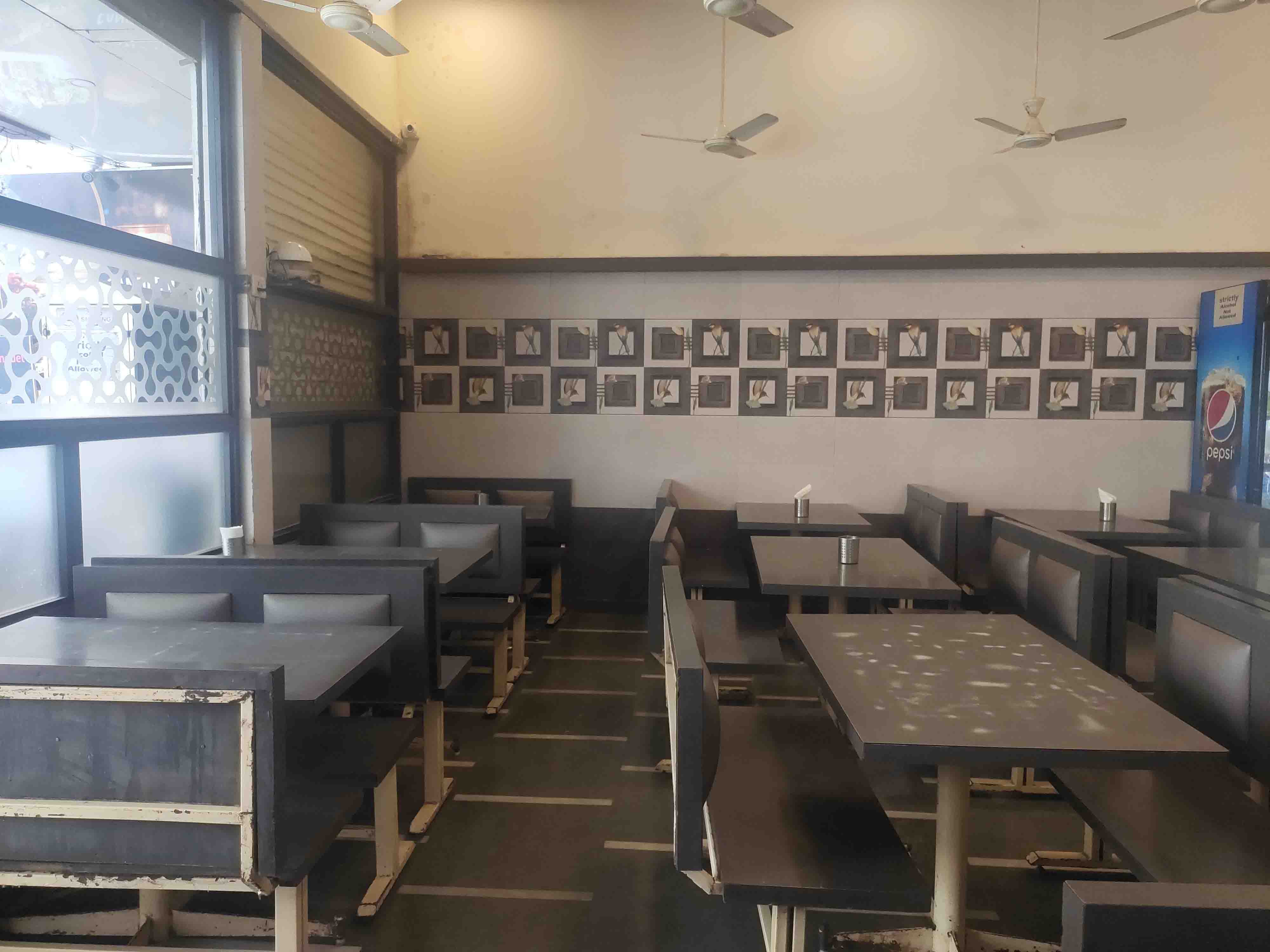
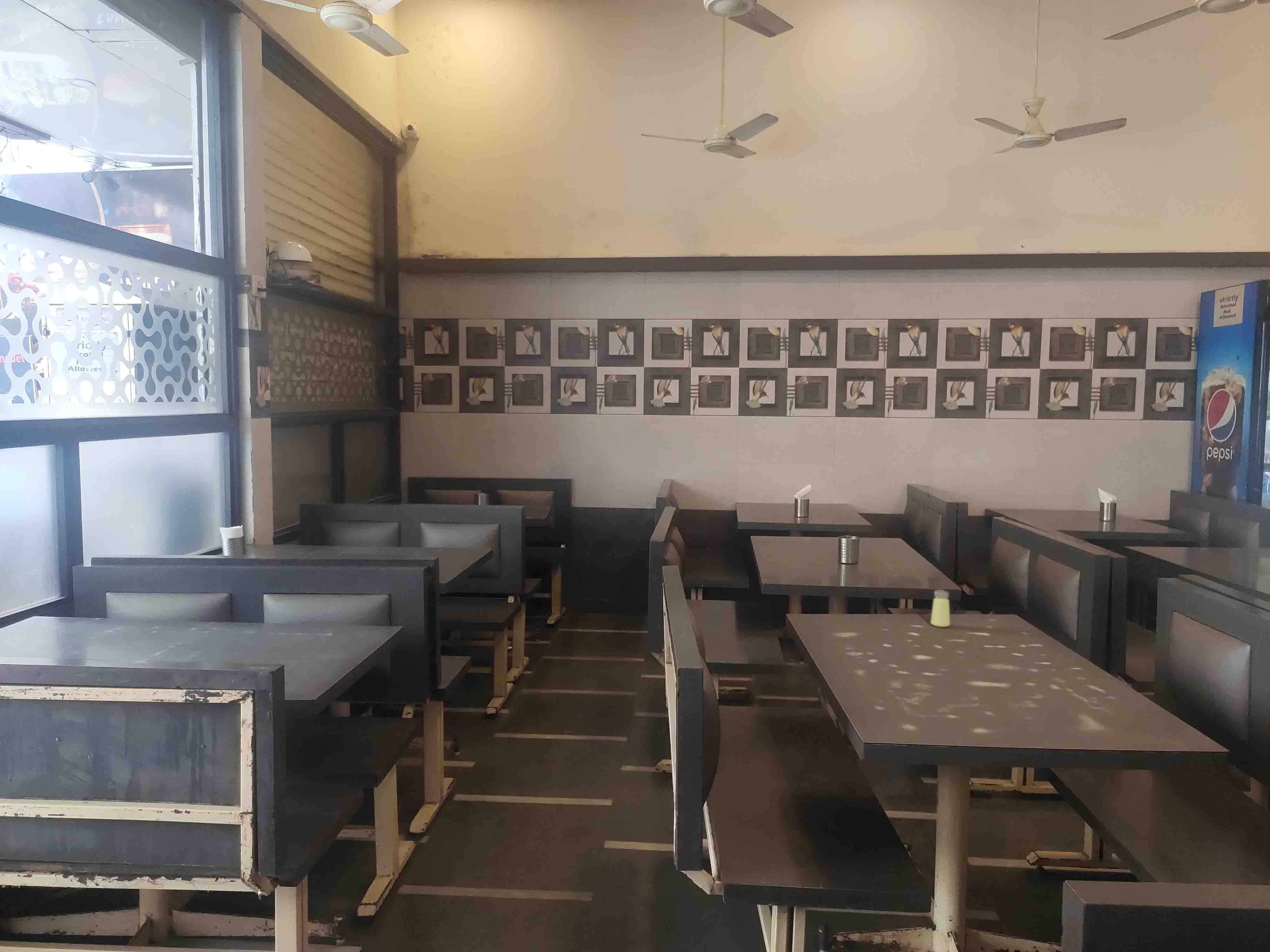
+ saltshaker [930,589,951,627]
